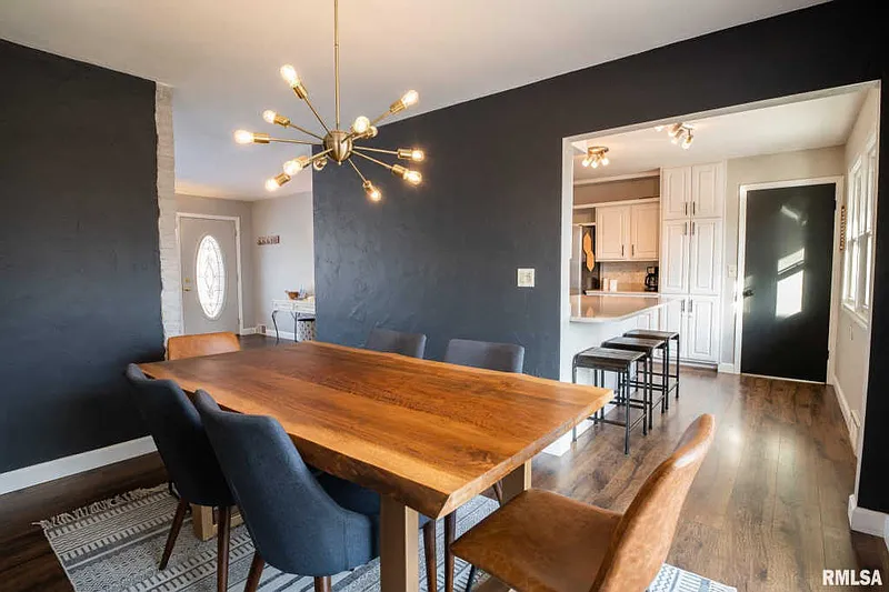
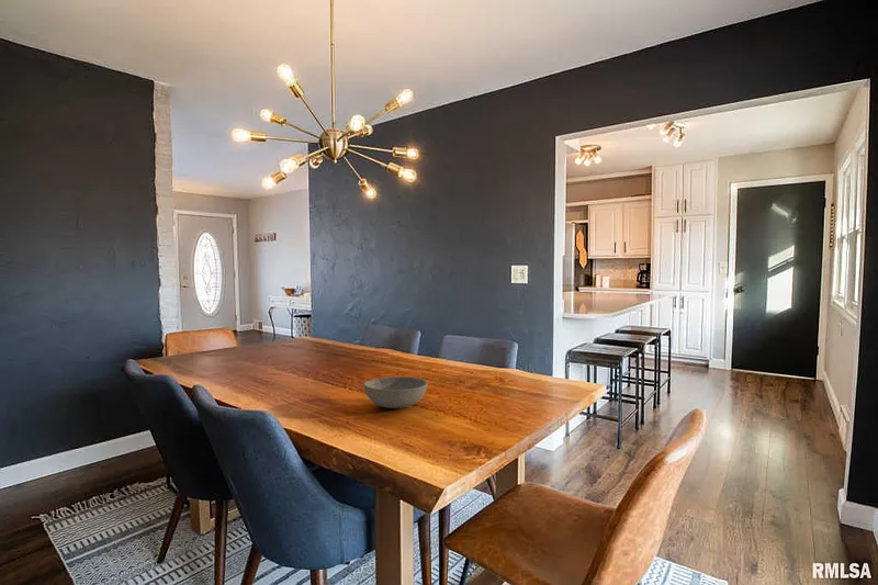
+ bowl [362,375,429,409]
